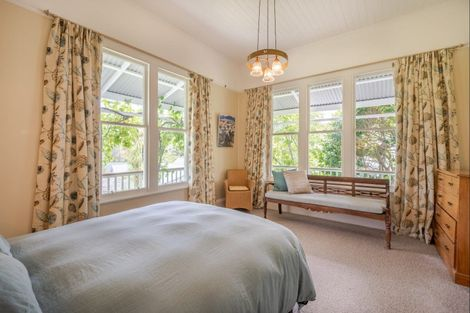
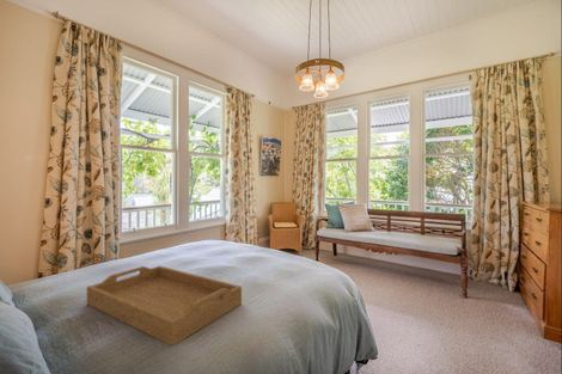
+ serving tray [86,265,243,347]
